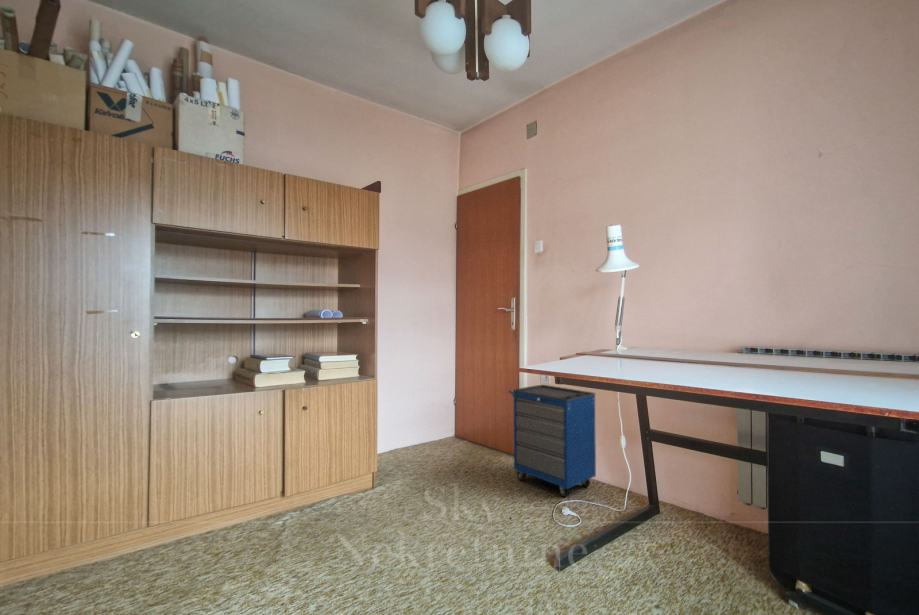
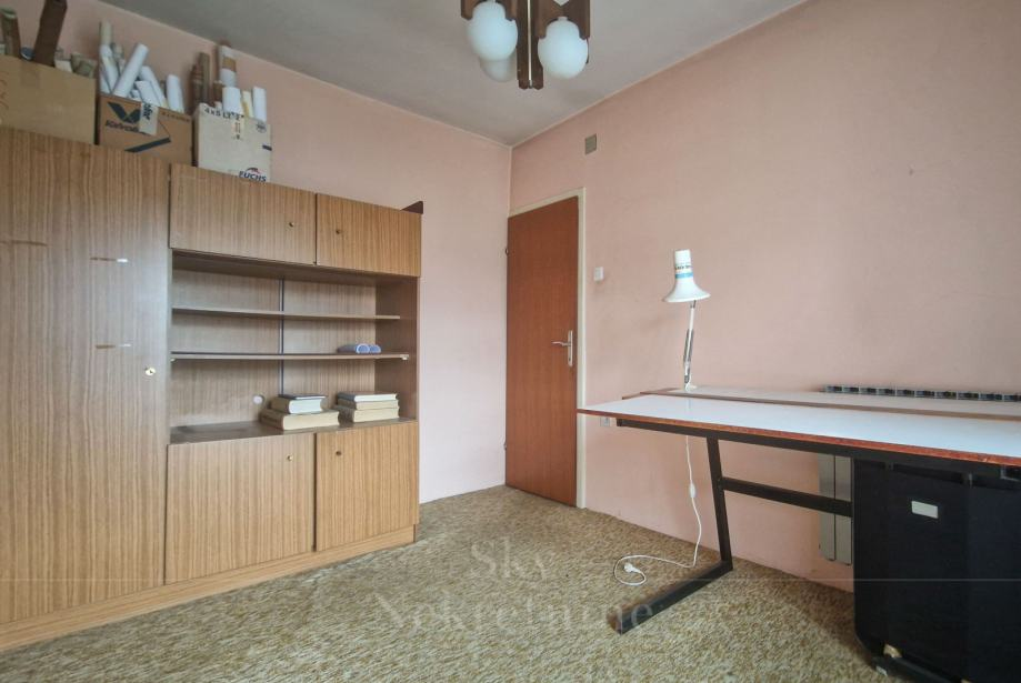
- cabinet [508,384,597,498]
